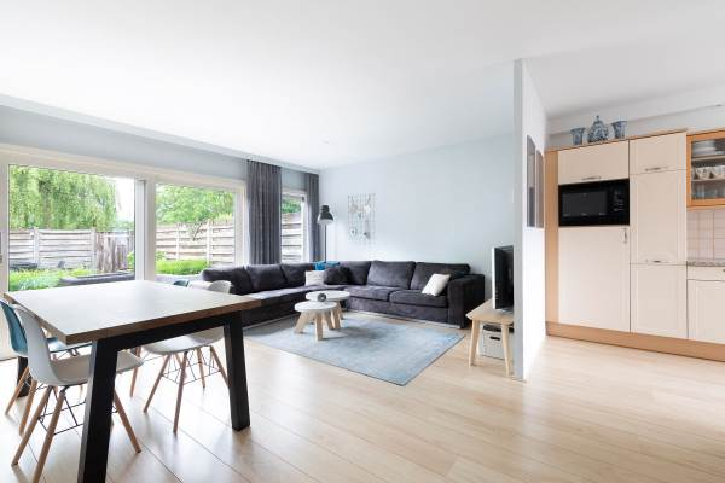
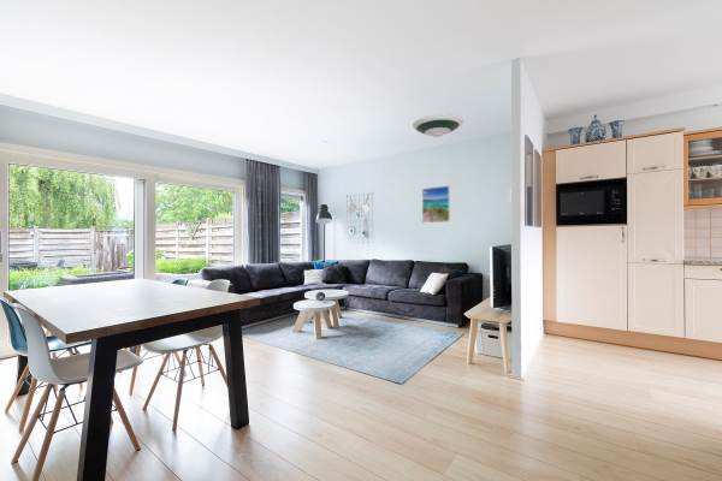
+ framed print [421,185,451,224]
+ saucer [412,113,464,138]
